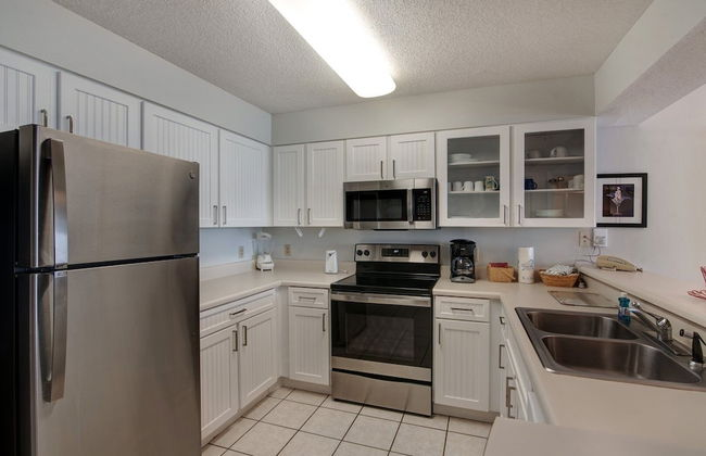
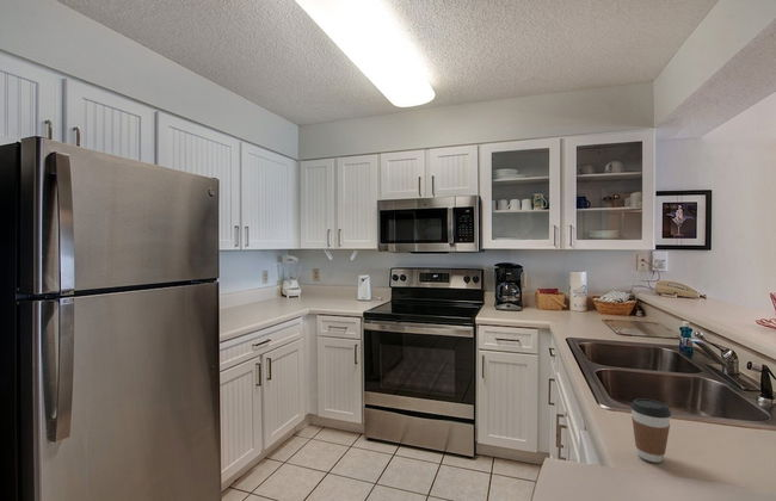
+ coffee cup [629,397,672,464]
